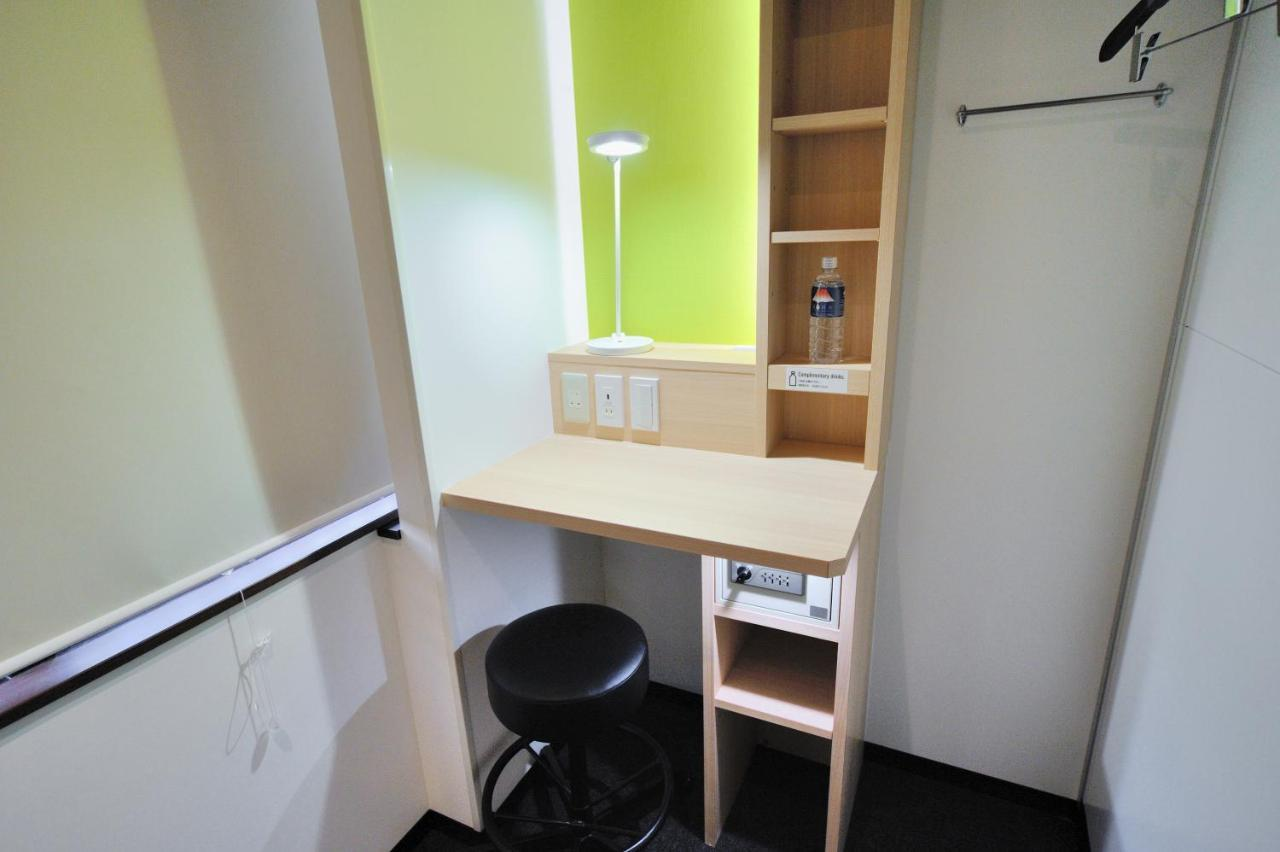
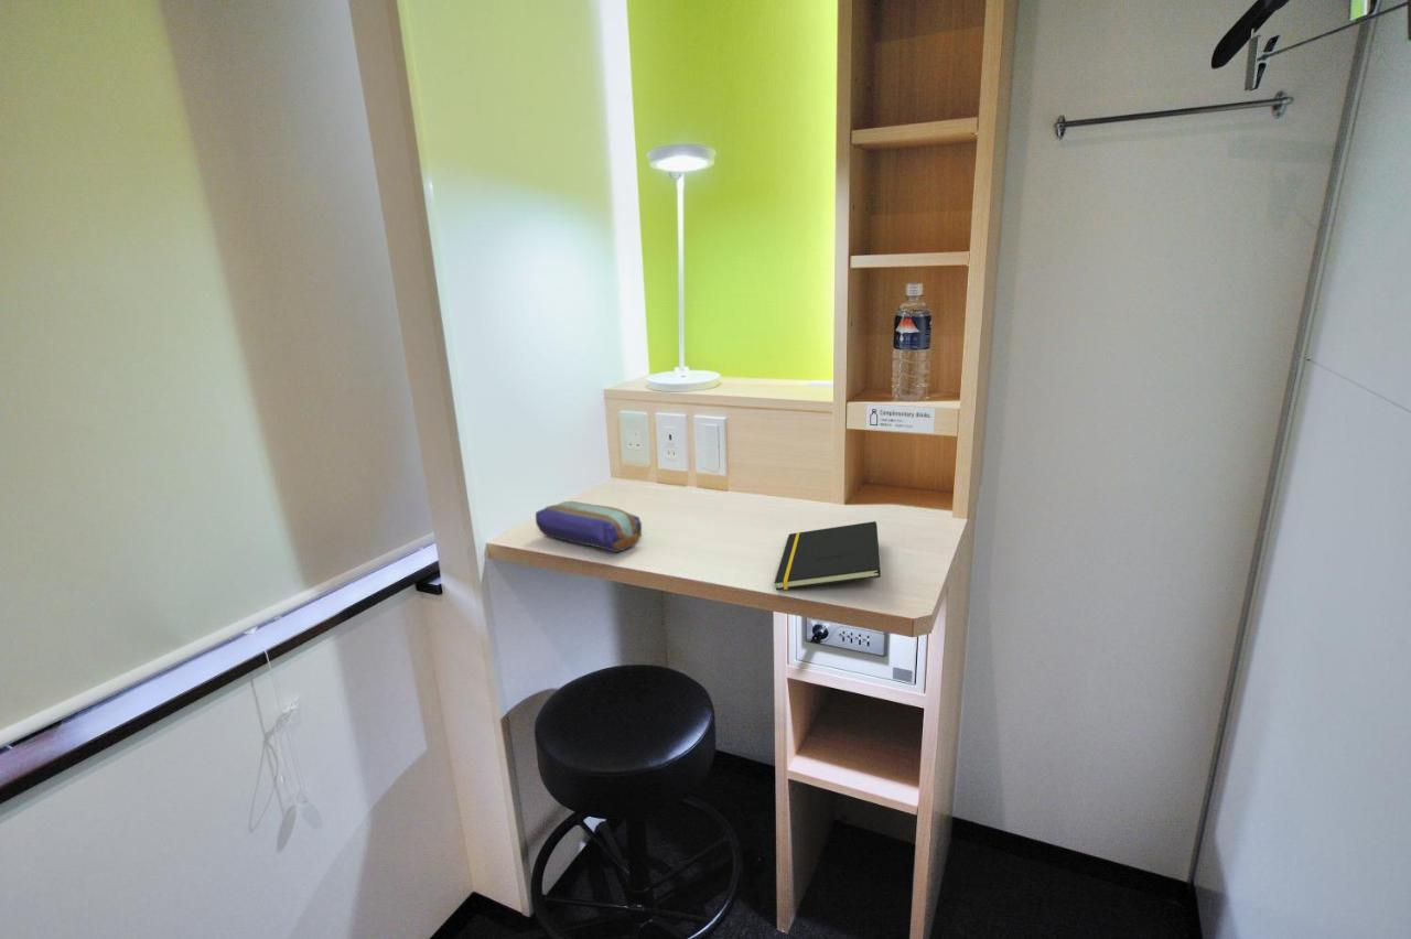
+ pencil case [535,500,643,553]
+ notepad [774,520,882,591]
